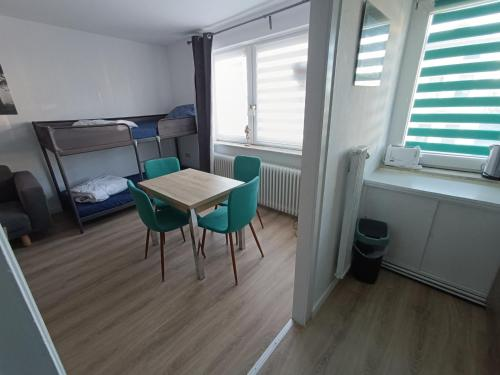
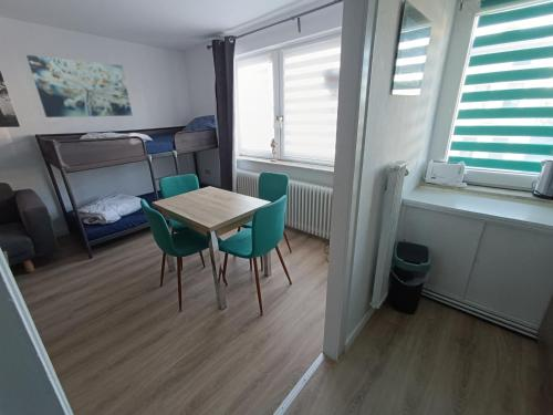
+ wall art [25,54,134,118]
